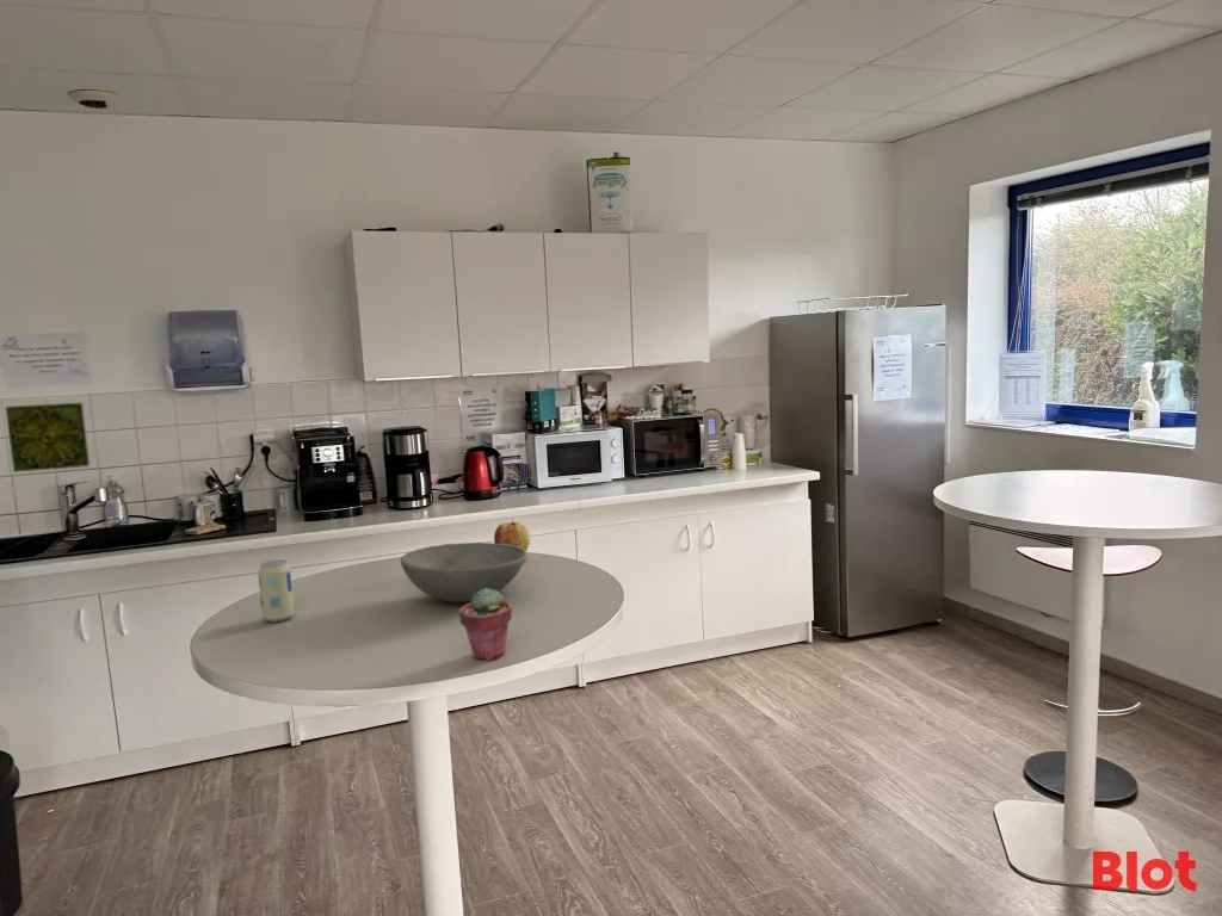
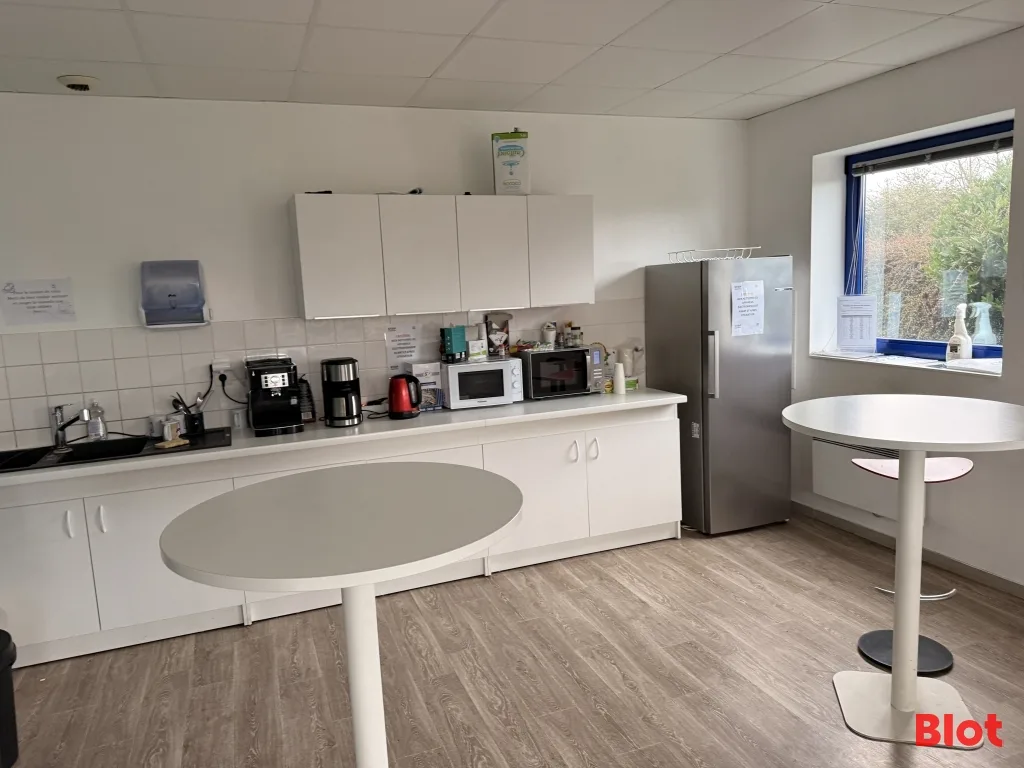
- apple [493,520,531,552]
- bowl [400,541,527,604]
- potted succulent [458,588,513,661]
- decorative tile [5,402,91,474]
- beverage can [257,559,295,623]
